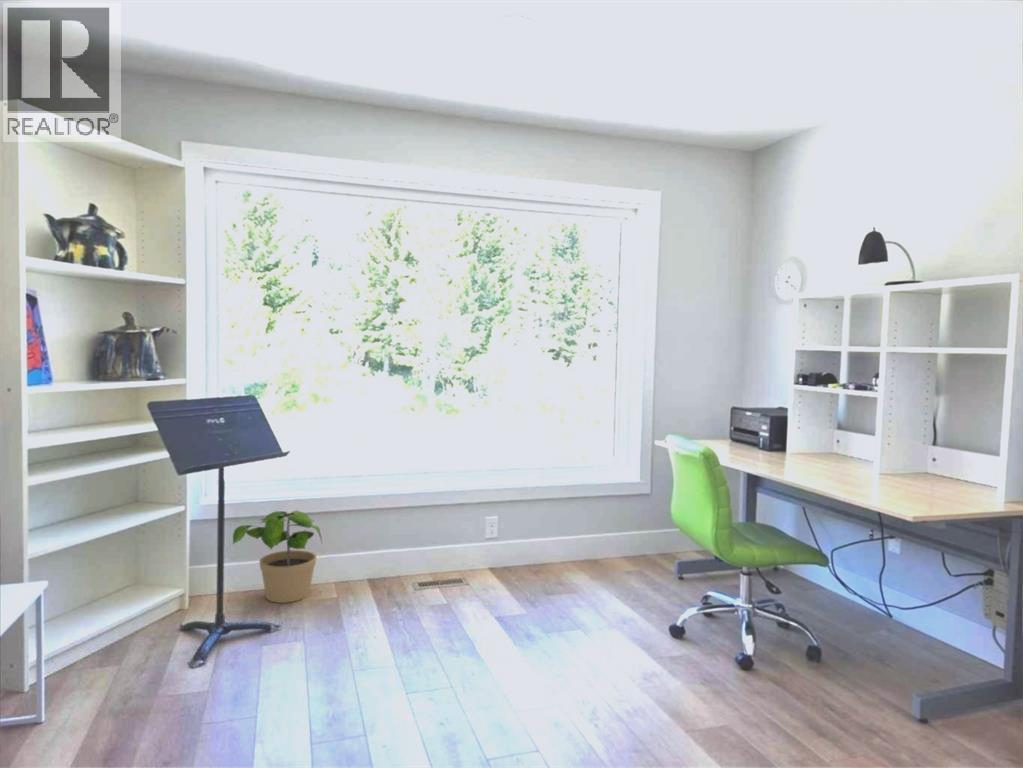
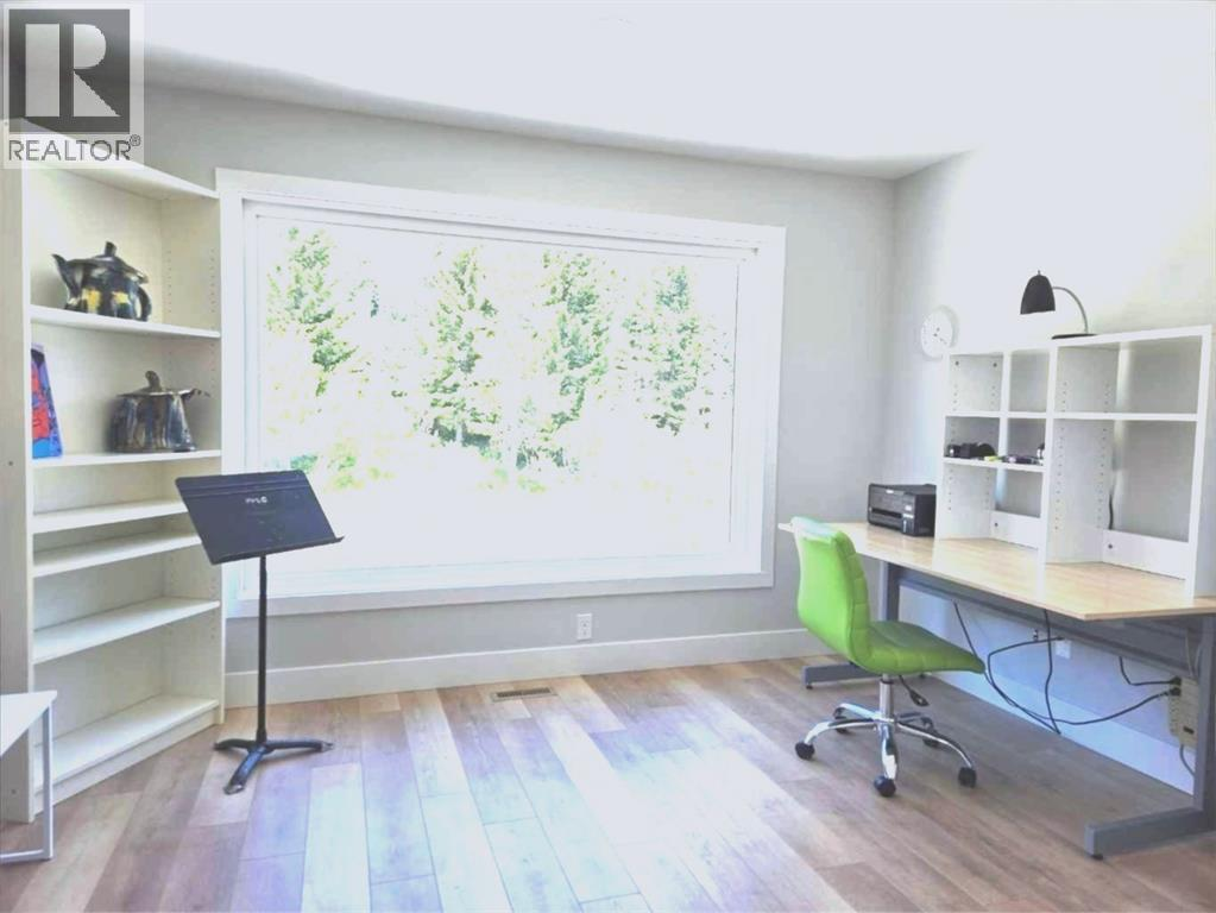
- potted plant [231,510,324,604]
